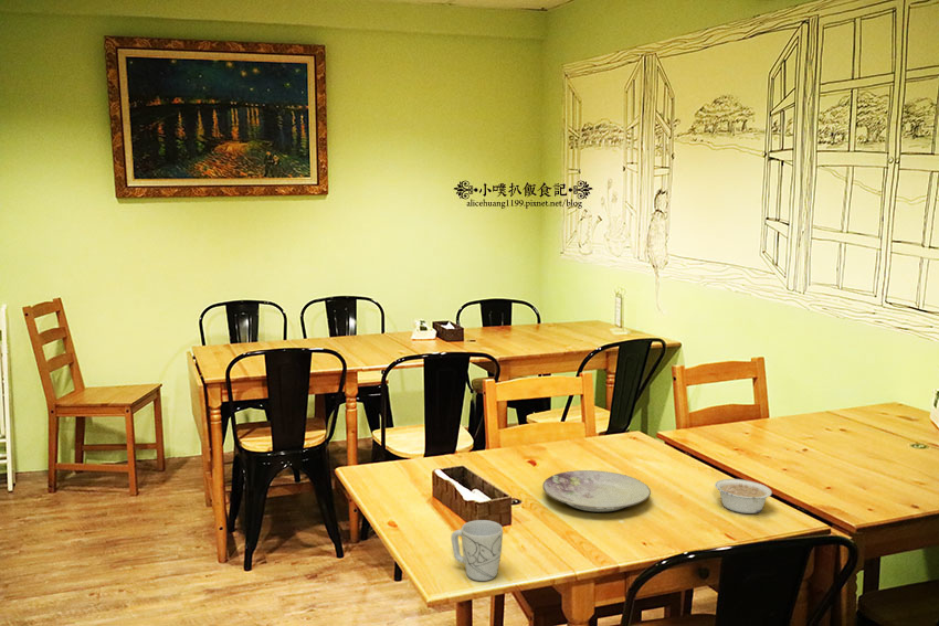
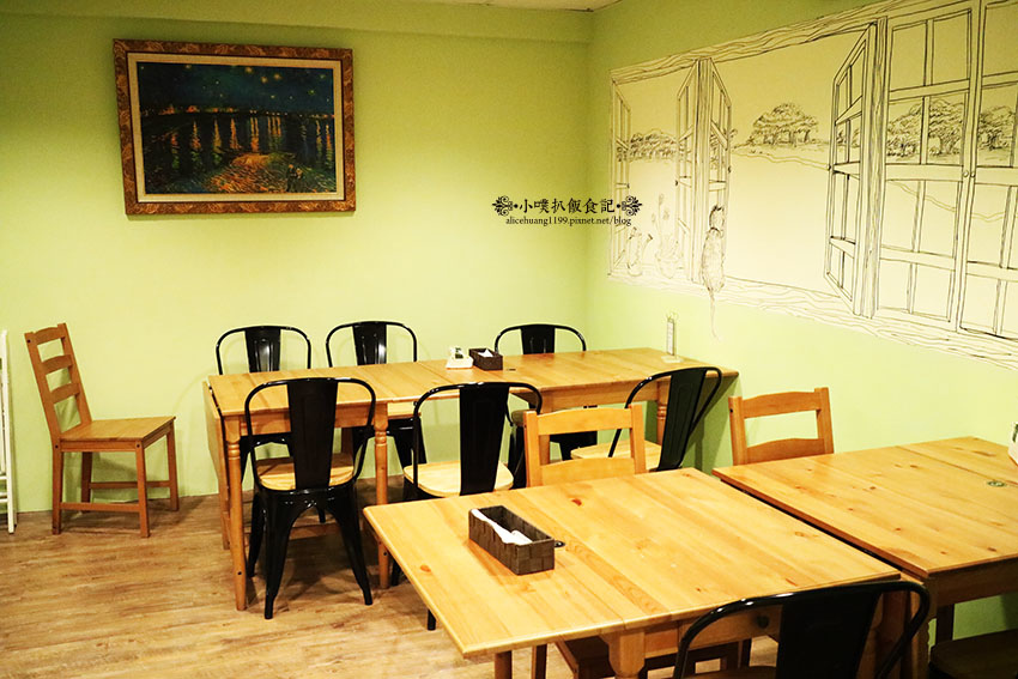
- legume [714,478,773,514]
- mug [451,519,504,582]
- plate [541,469,652,512]
